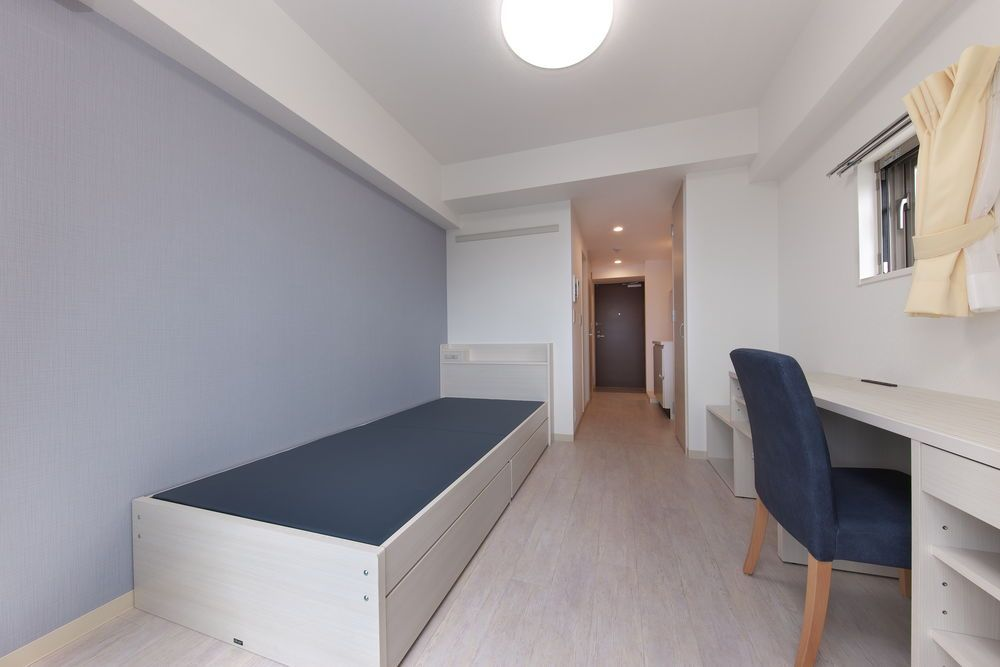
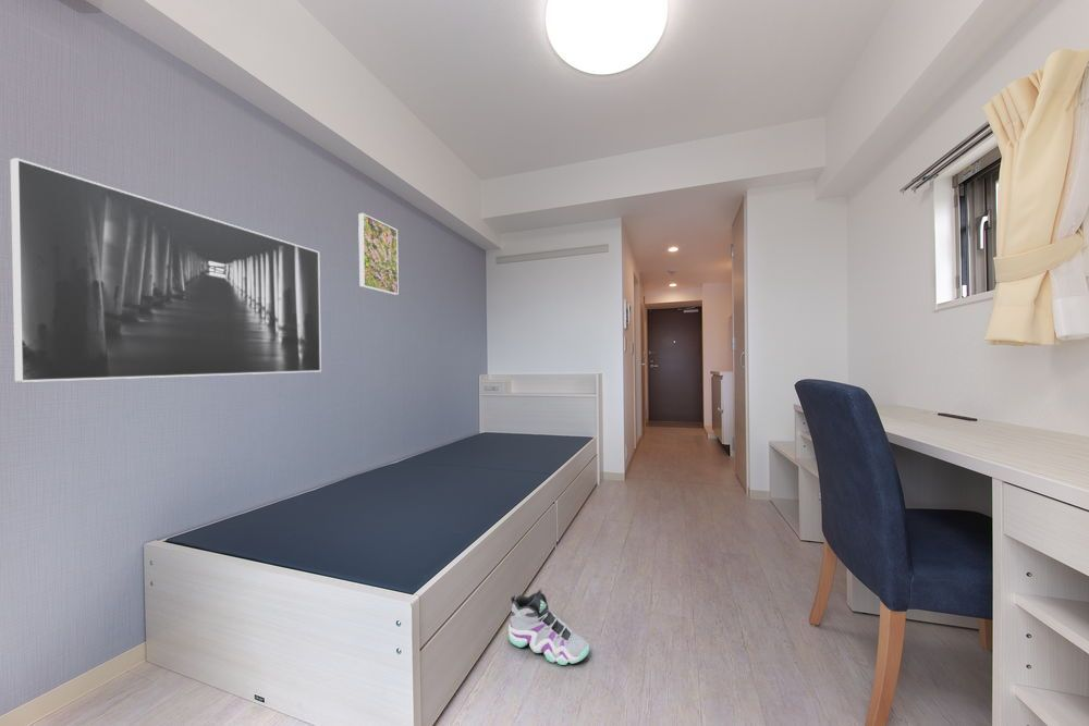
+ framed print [357,212,400,296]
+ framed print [9,157,322,383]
+ sneaker [507,587,590,666]
